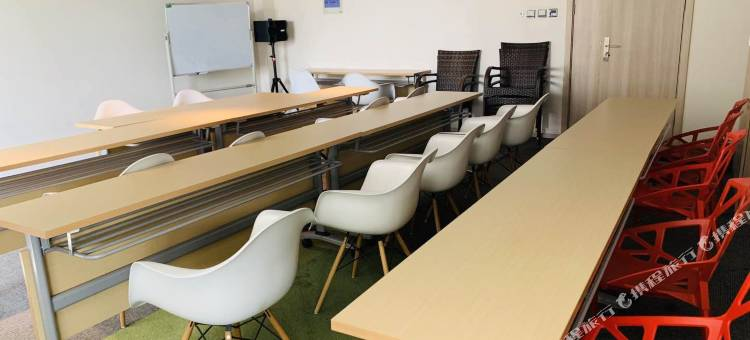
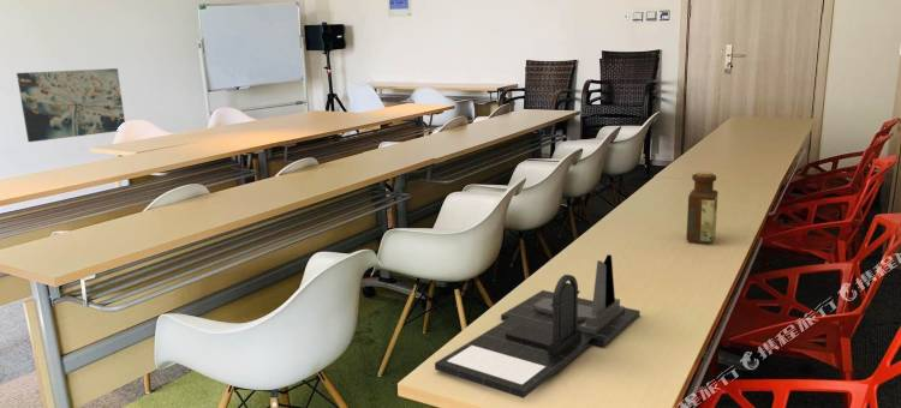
+ desk organizer [434,253,642,400]
+ wall art [16,67,126,143]
+ bottle [686,170,720,245]
